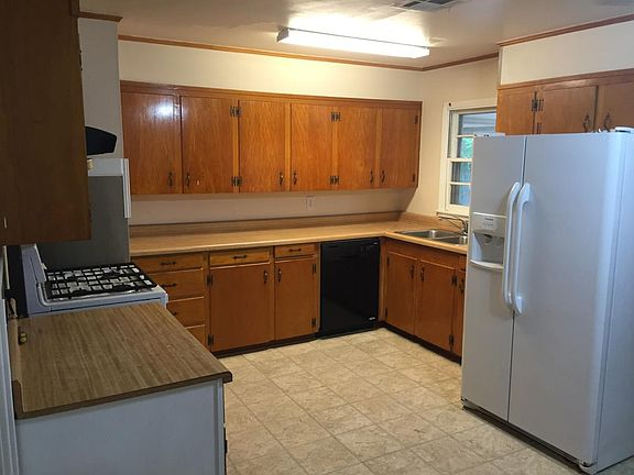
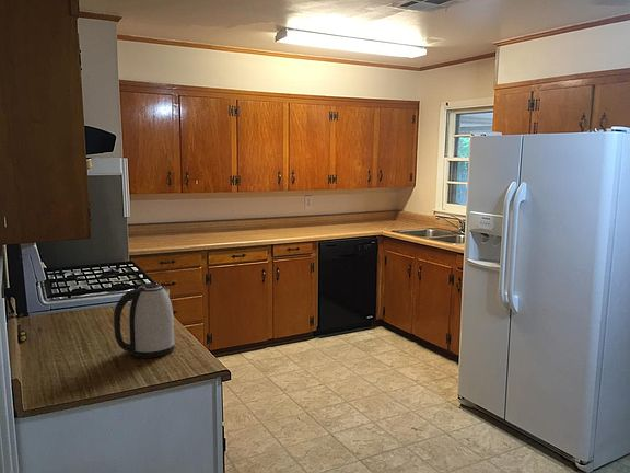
+ kettle [113,282,175,359]
